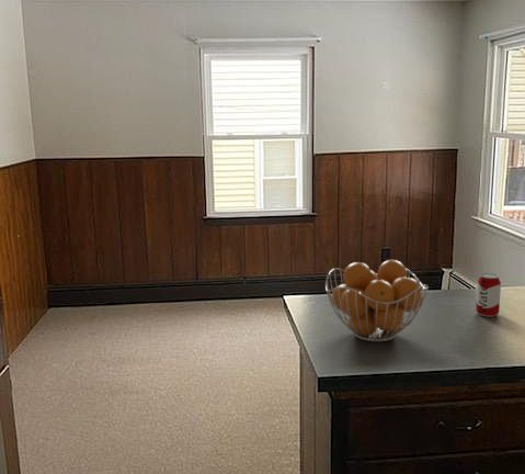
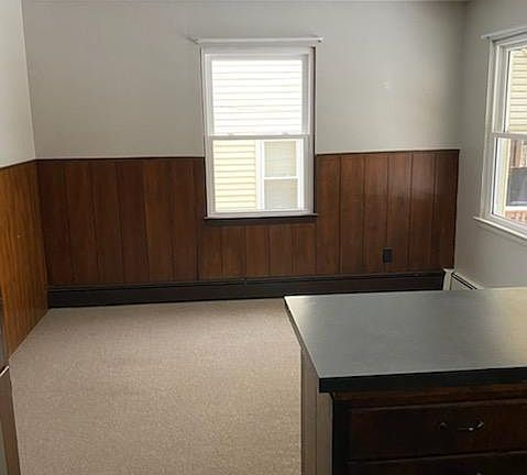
- fruit basket [324,259,430,342]
- beverage can [475,272,502,318]
